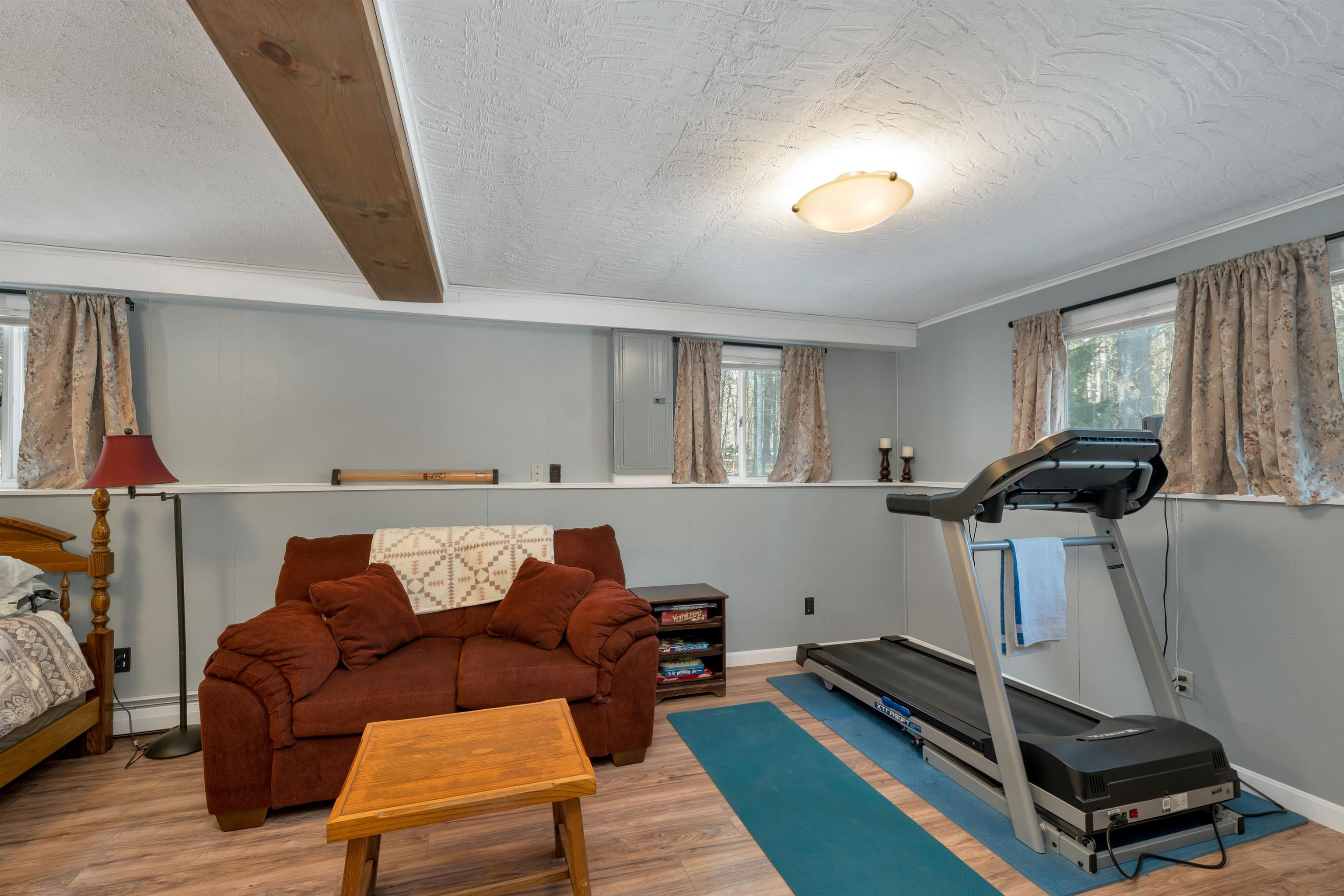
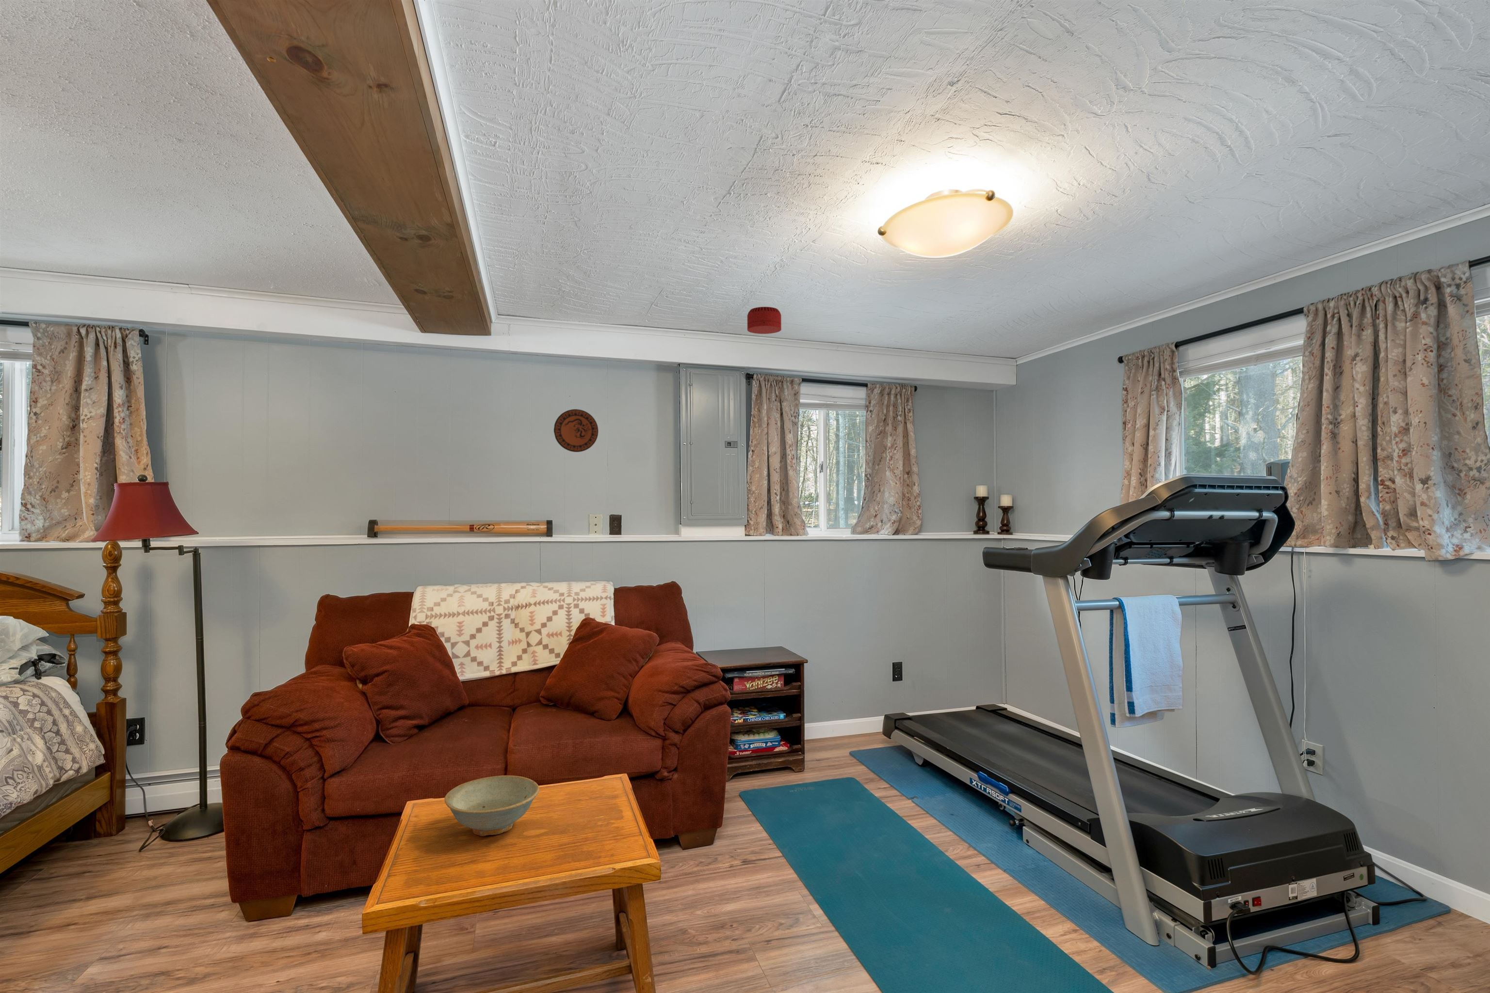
+ dish [445,775,540,837]
+ smoke detector [747,306,782,335]
+ decorative plate [553,409,599,452]
